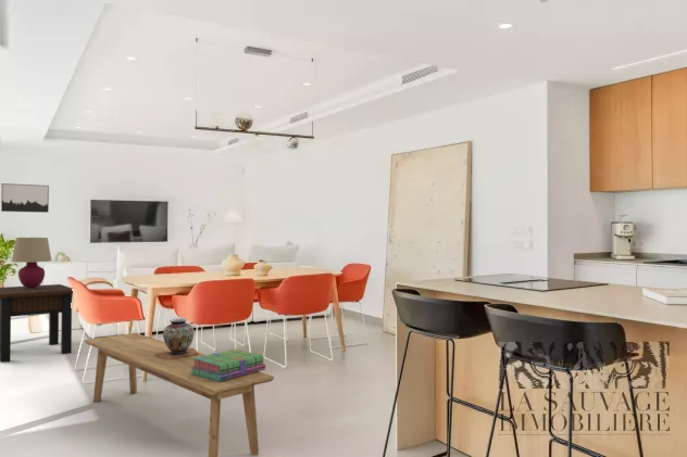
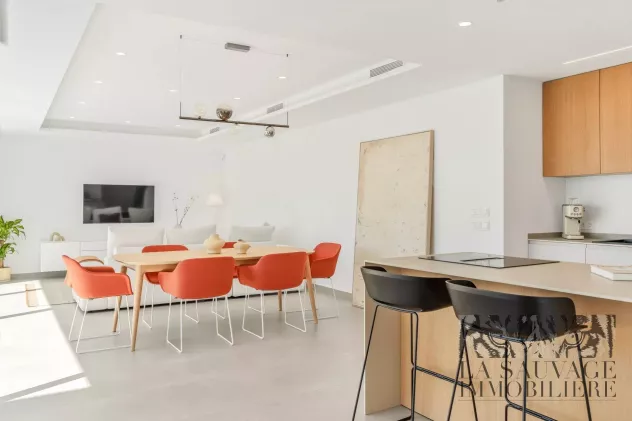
- stack of books [190,348,266,382]
- side table [0,283,74,364]
- table lamp [10,237,53,289]
- decorative vase [154,317,200,359]
- wall art [0,182,50,214]
- bench [84,332,275,457]
